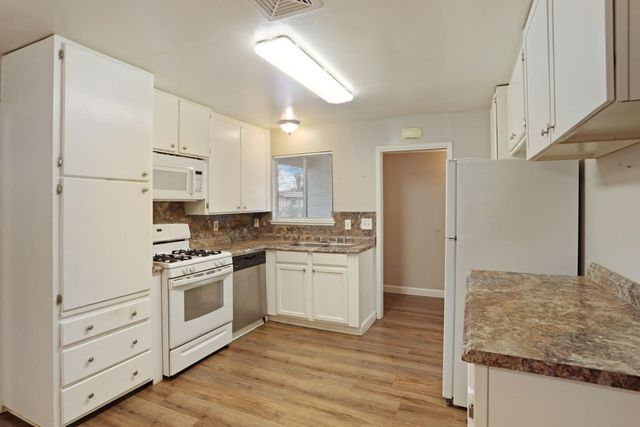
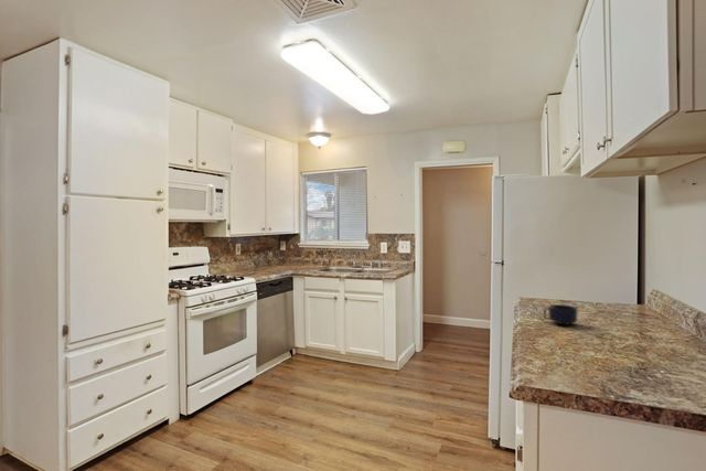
+ mug [543,303,578,325]
